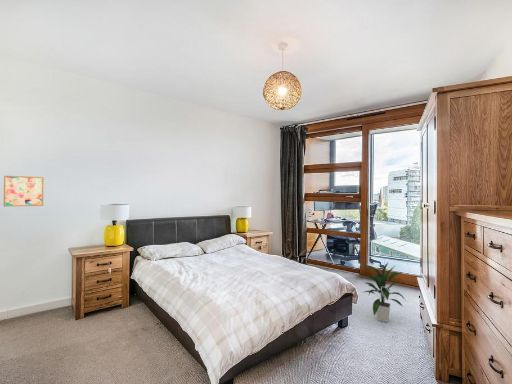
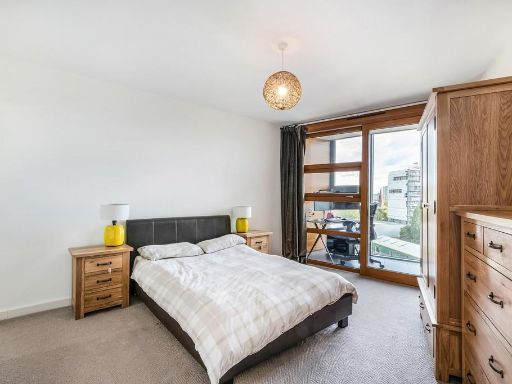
- wall art [3,175,45,207]
- indoor plant [360,262,407,323]
